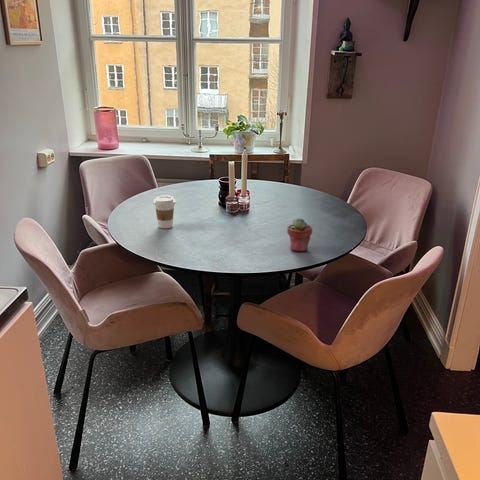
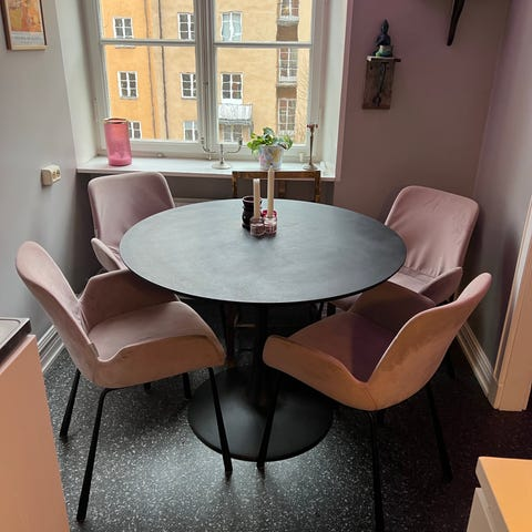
- potted succulent [286,217,313,253]
- coffee cup [152,194,177,230]
